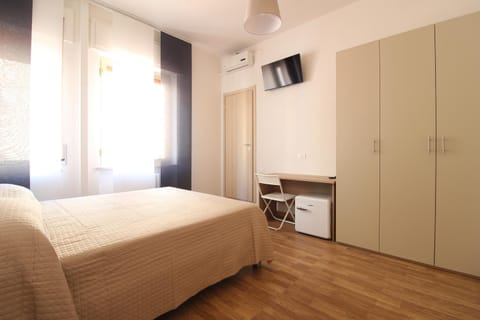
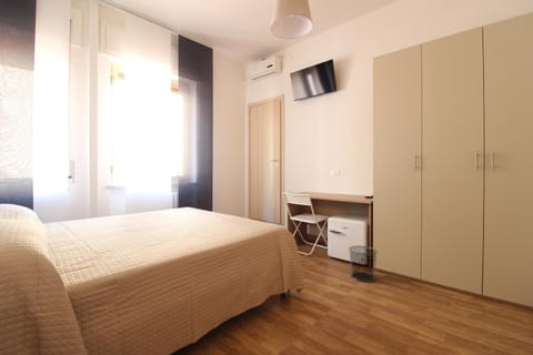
+ waste bin [348,245,378,283]
